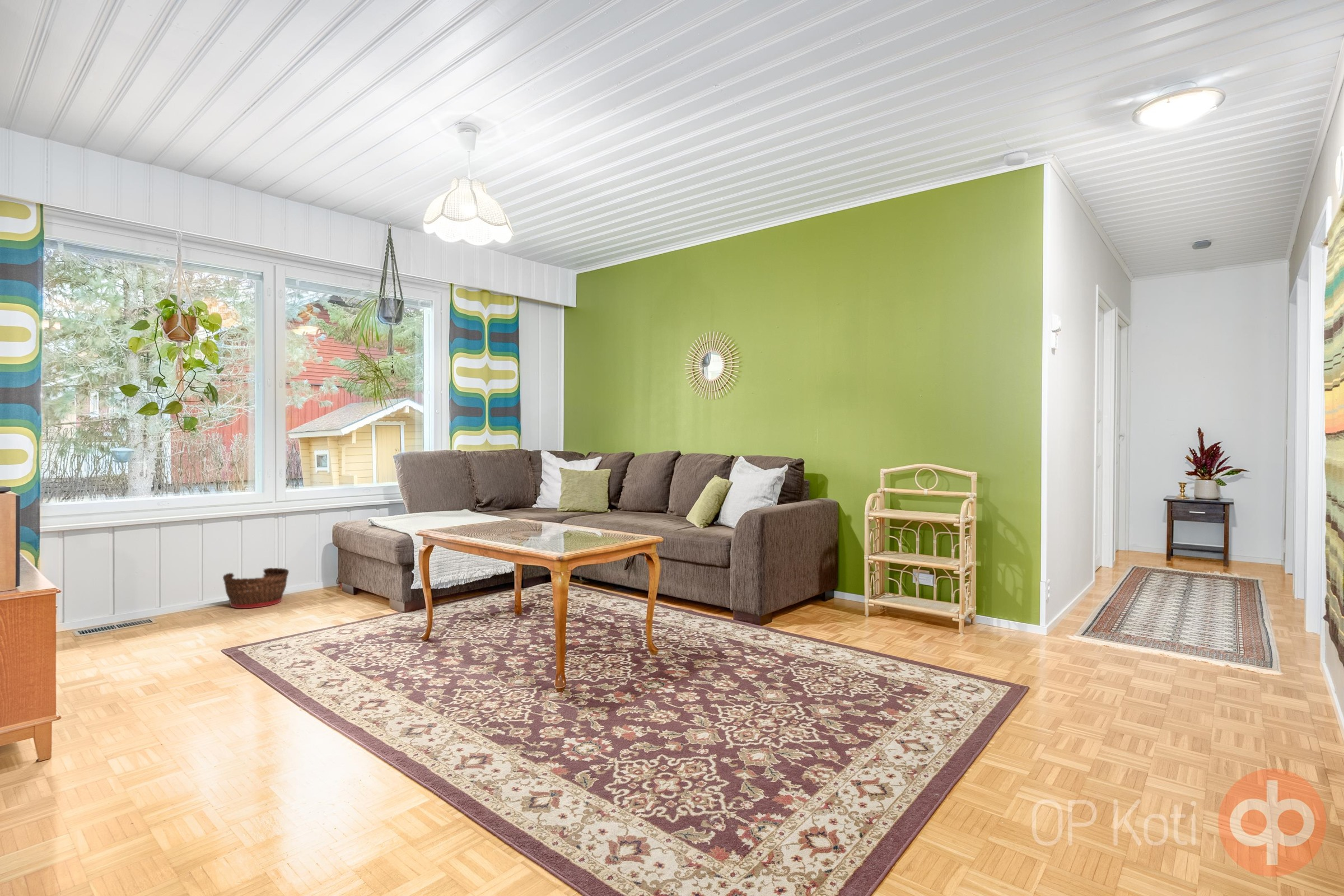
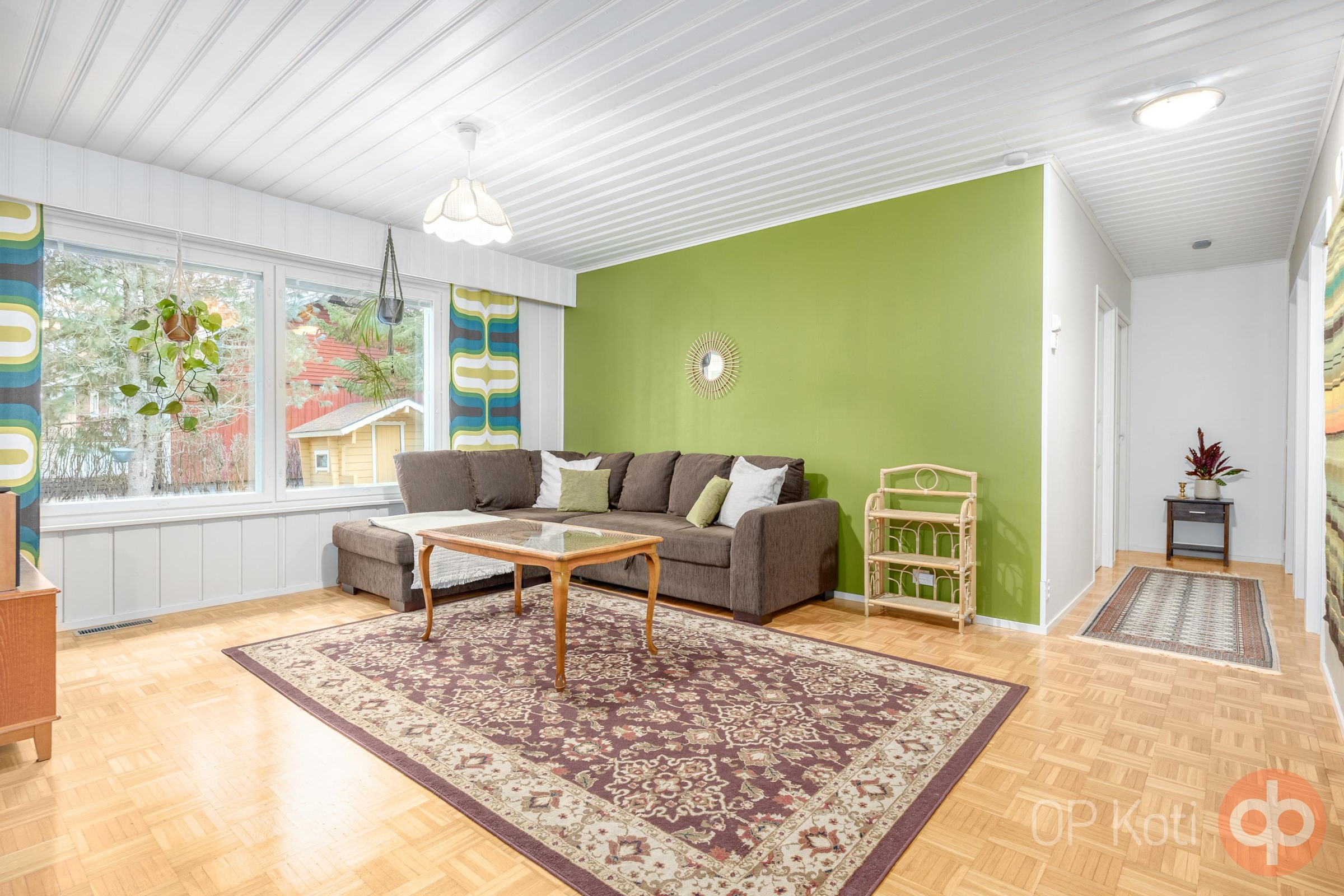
- basket [222,567,290,609]
